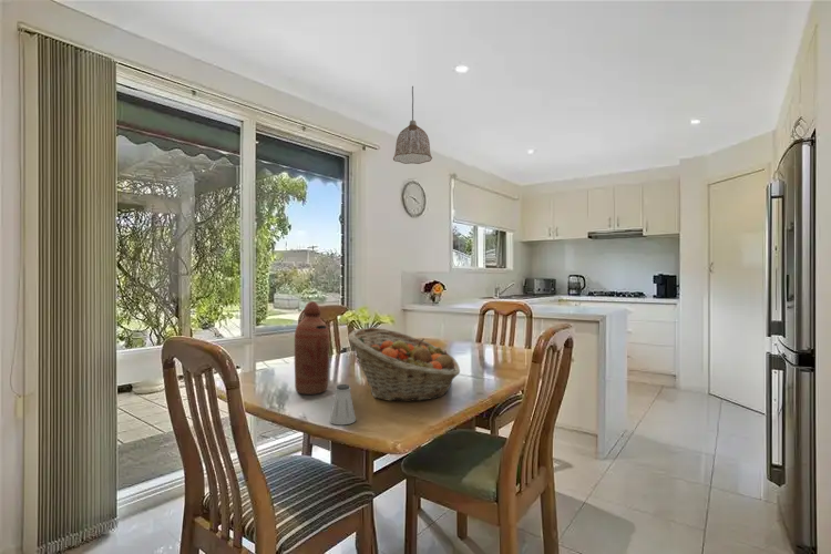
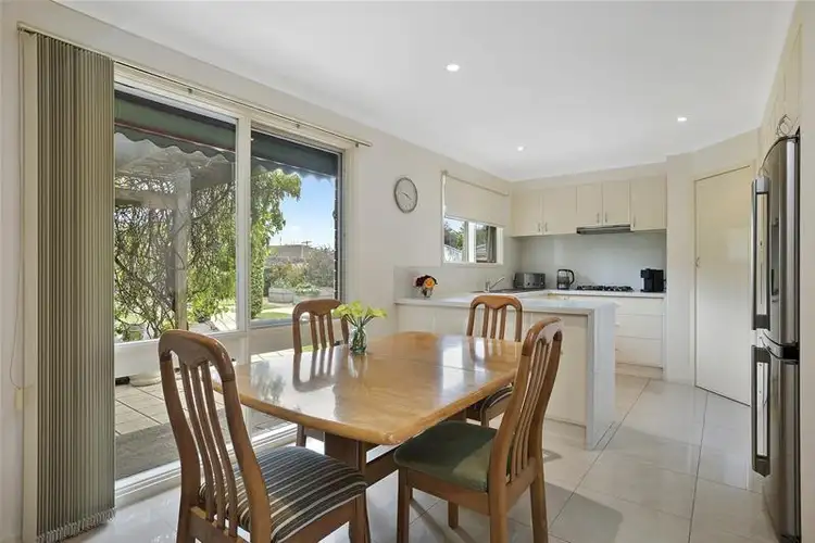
- bottle [294,300,330,396]
- fruit basket [348,327,461,402]
- saltshaker [329,383,357,425]
- pendant lamp [392,85,433,165]
